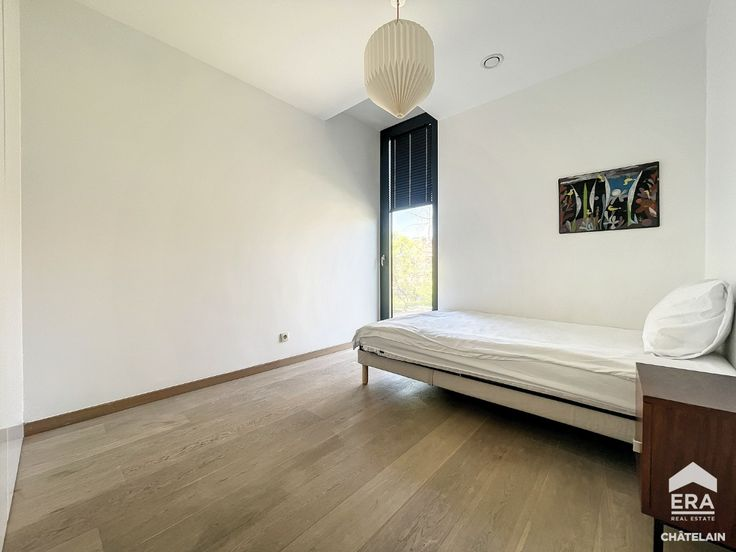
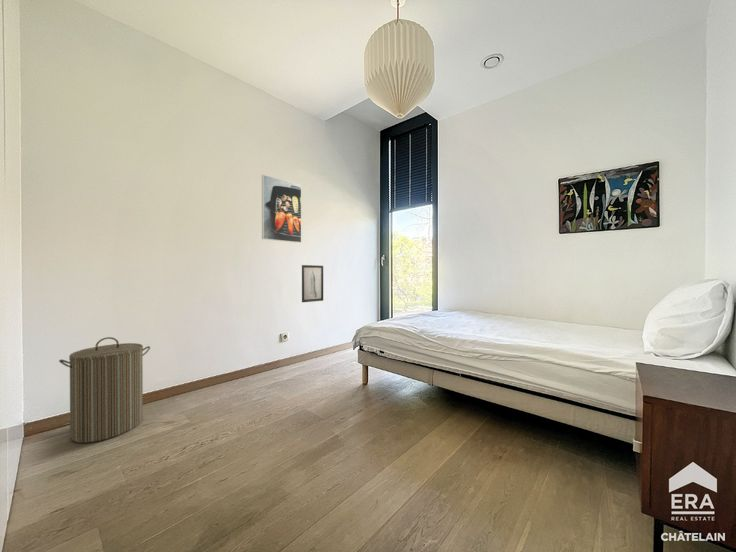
+ wall art [301,264,324,303]
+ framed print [261,174,302,244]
+ laundry hamper [58,336,151,444]
